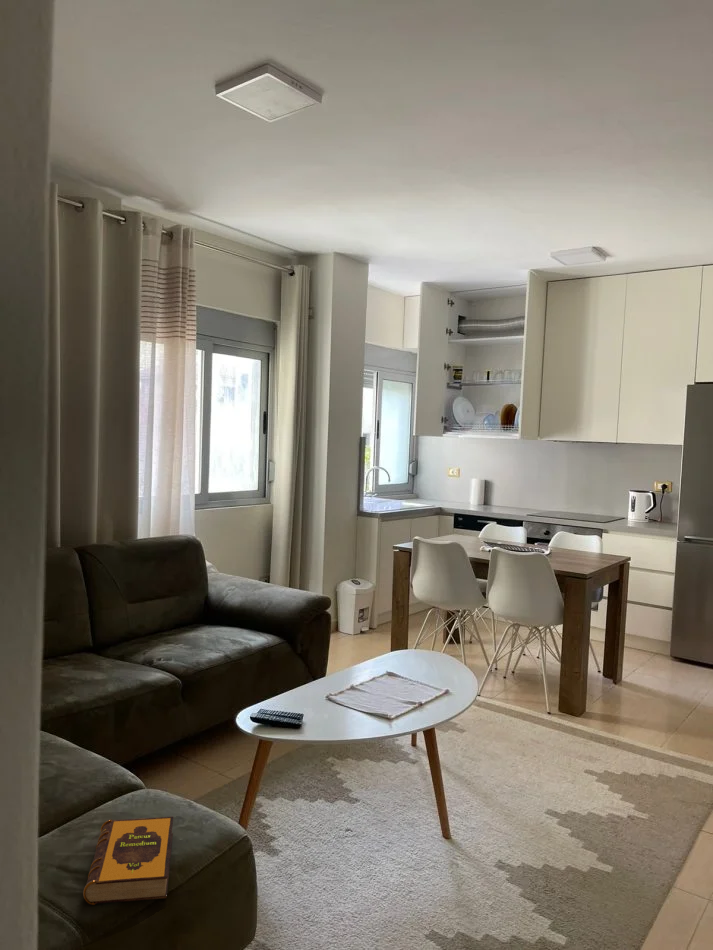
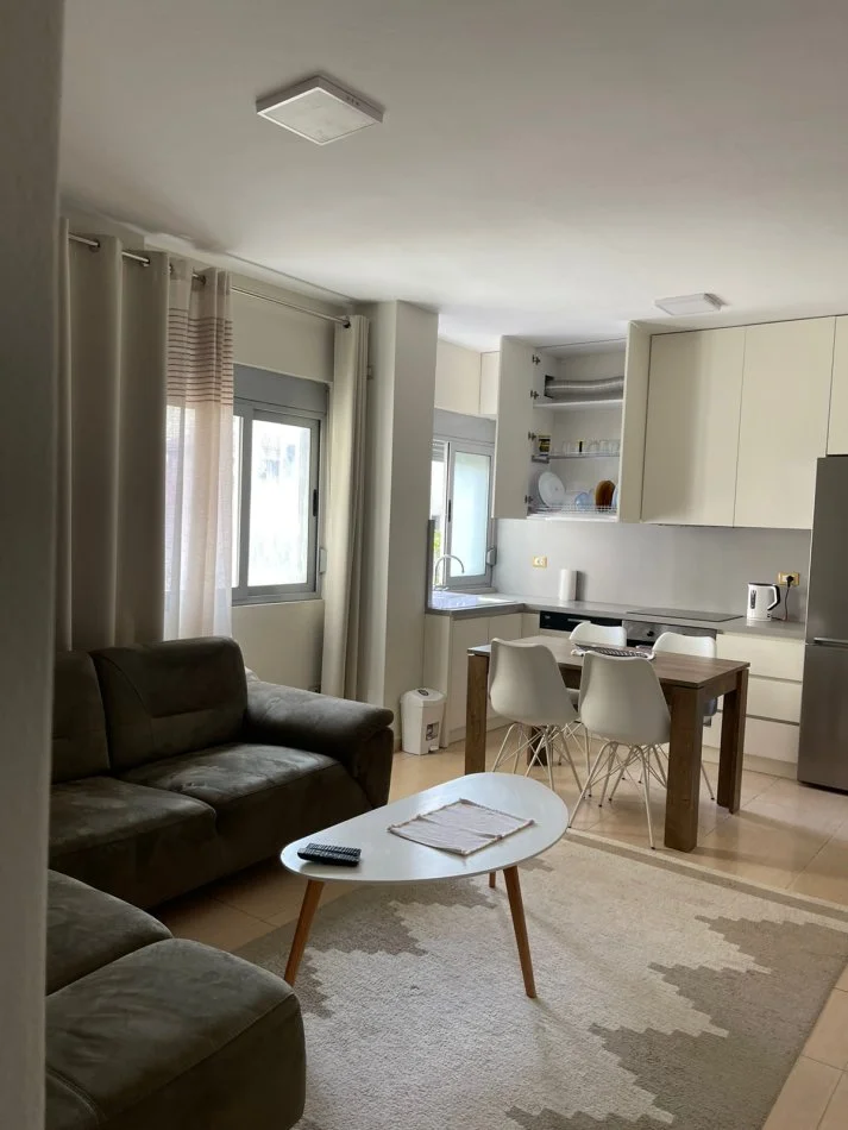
- hardback book [82,816,174,906]
